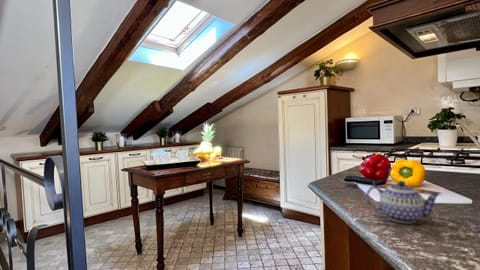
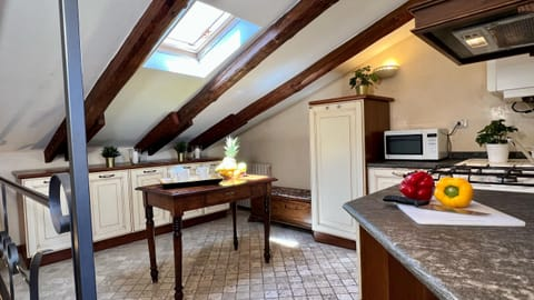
- teapot [365,180,440,224]
